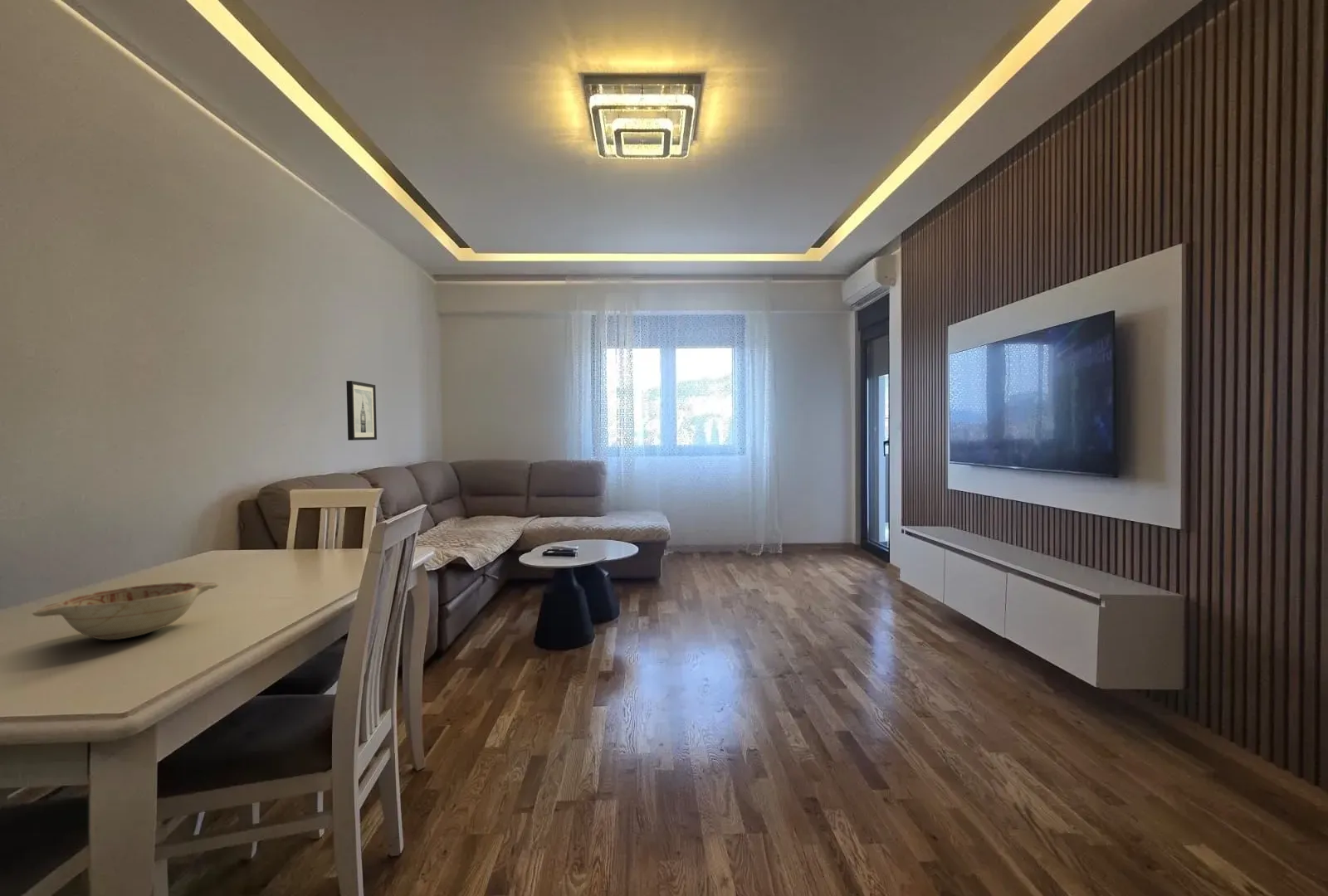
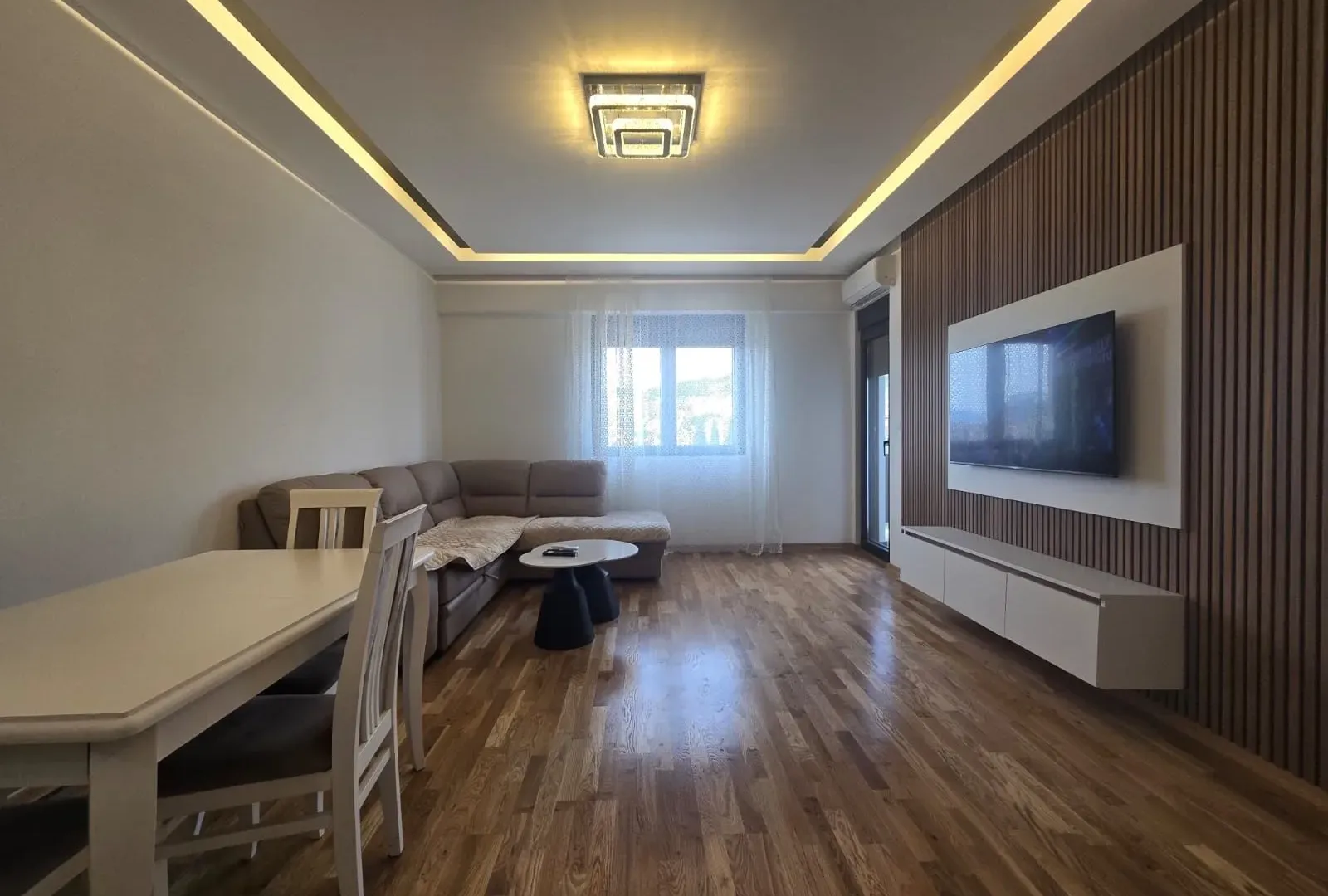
- decorative bowl [32,582,220,641]
- wall art [345,380,378,441]
